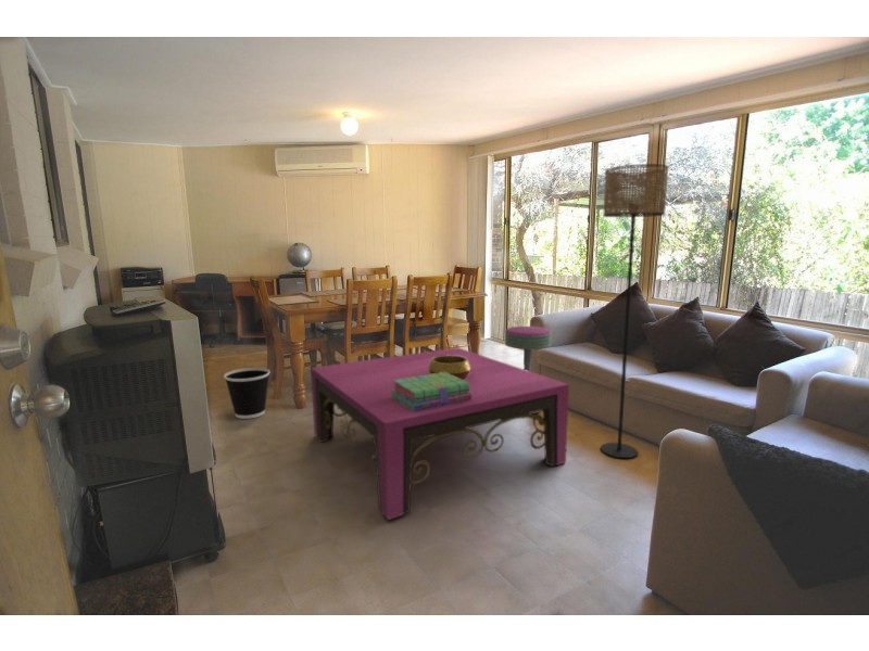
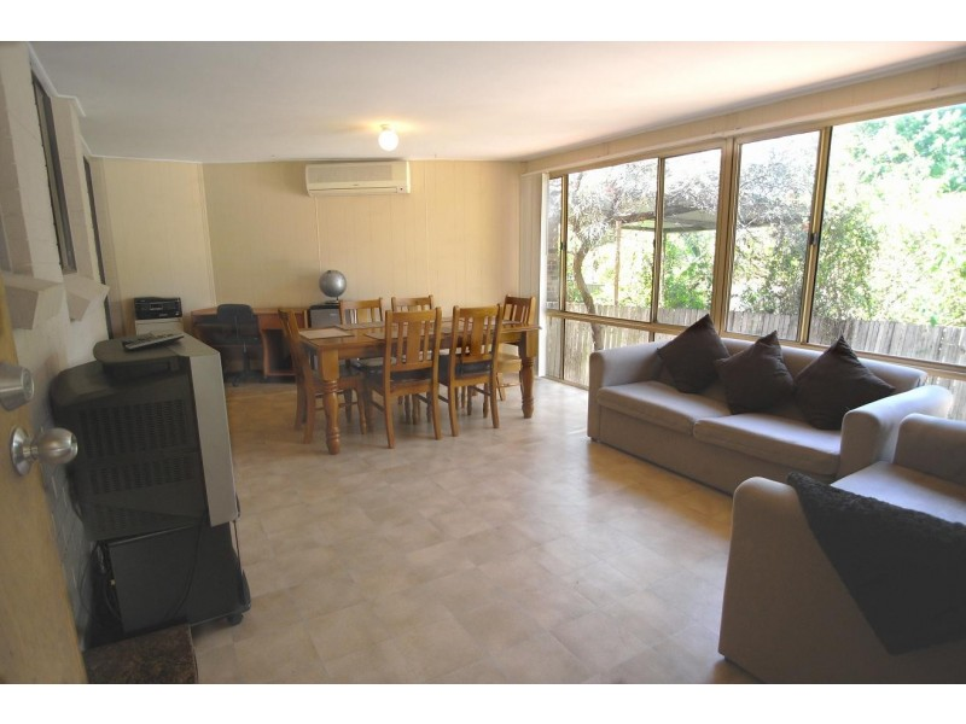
- stack of books [391,372,473,411]
- floor lamp [600,163,669,459]
- bar stool [504,326,553,414]
- wastebasket [223,367,272,420]
- coffee table [310,346,570,521]
- decorative bowl [428,355,470,380]
